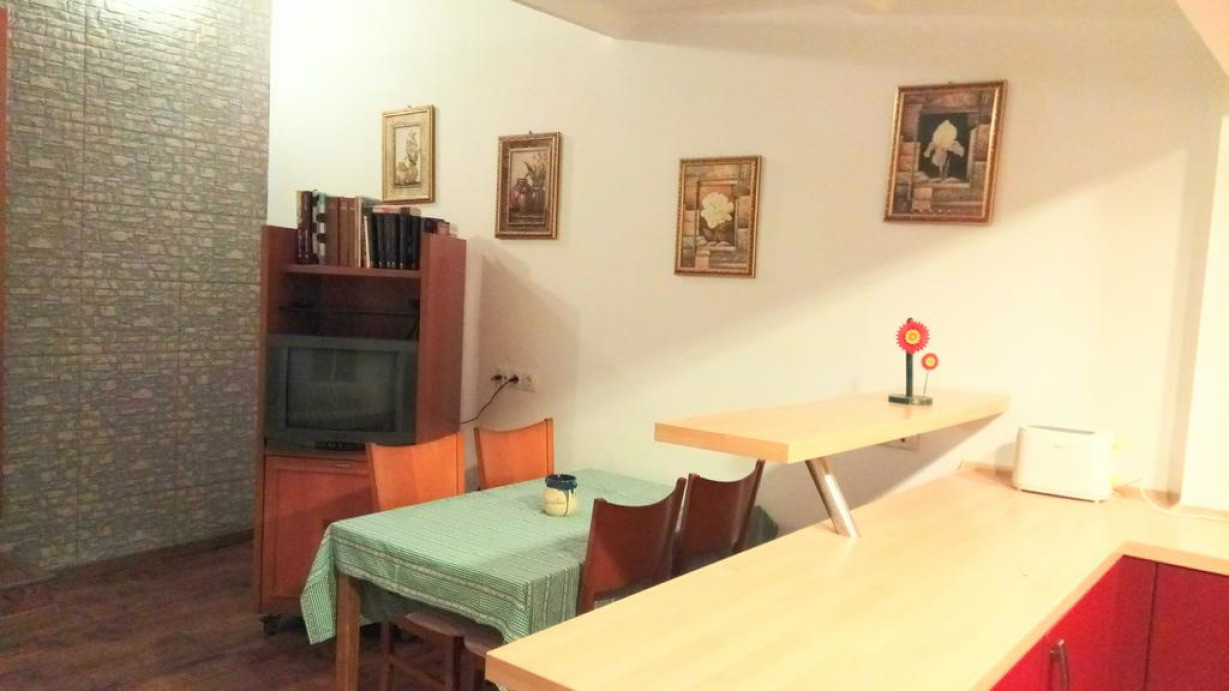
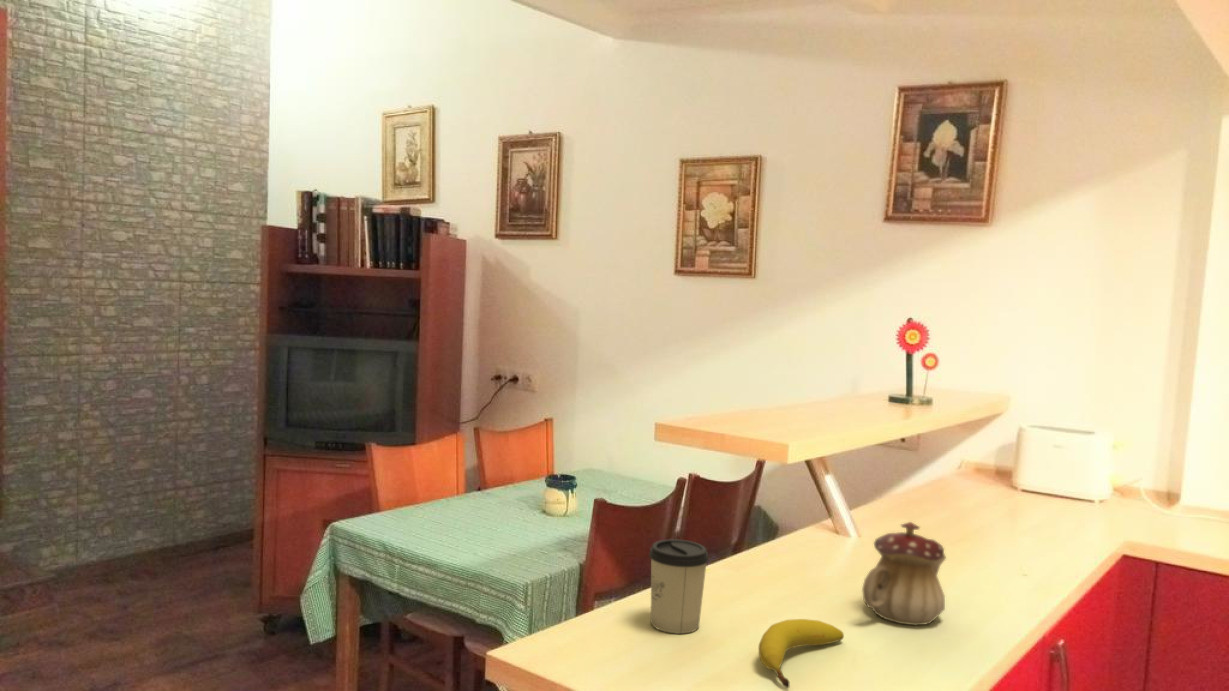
+ teapot [861,521,947,626]
+ fruit [758,618,845,689]
+ cup [648,538,710,634]
